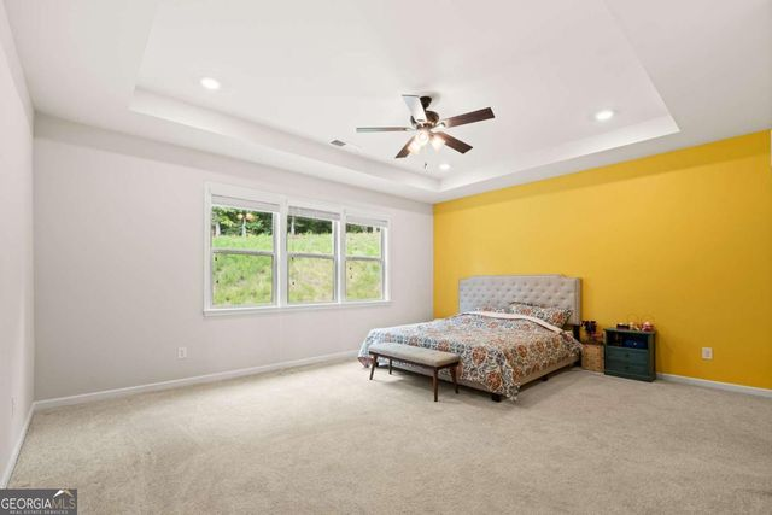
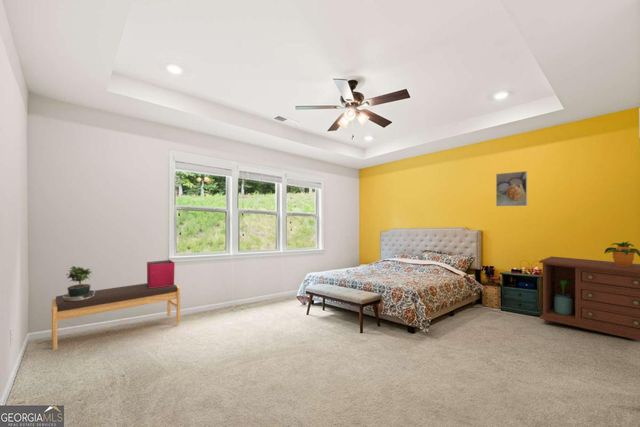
+ storage bin [146,259,176,288]
+ bench [50,282,181,350]
+ dresser [538,256,640,341]
+ potted plant [63,265,95,301]
+ potted plant [604,240,640,267]
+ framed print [495,170,528,207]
